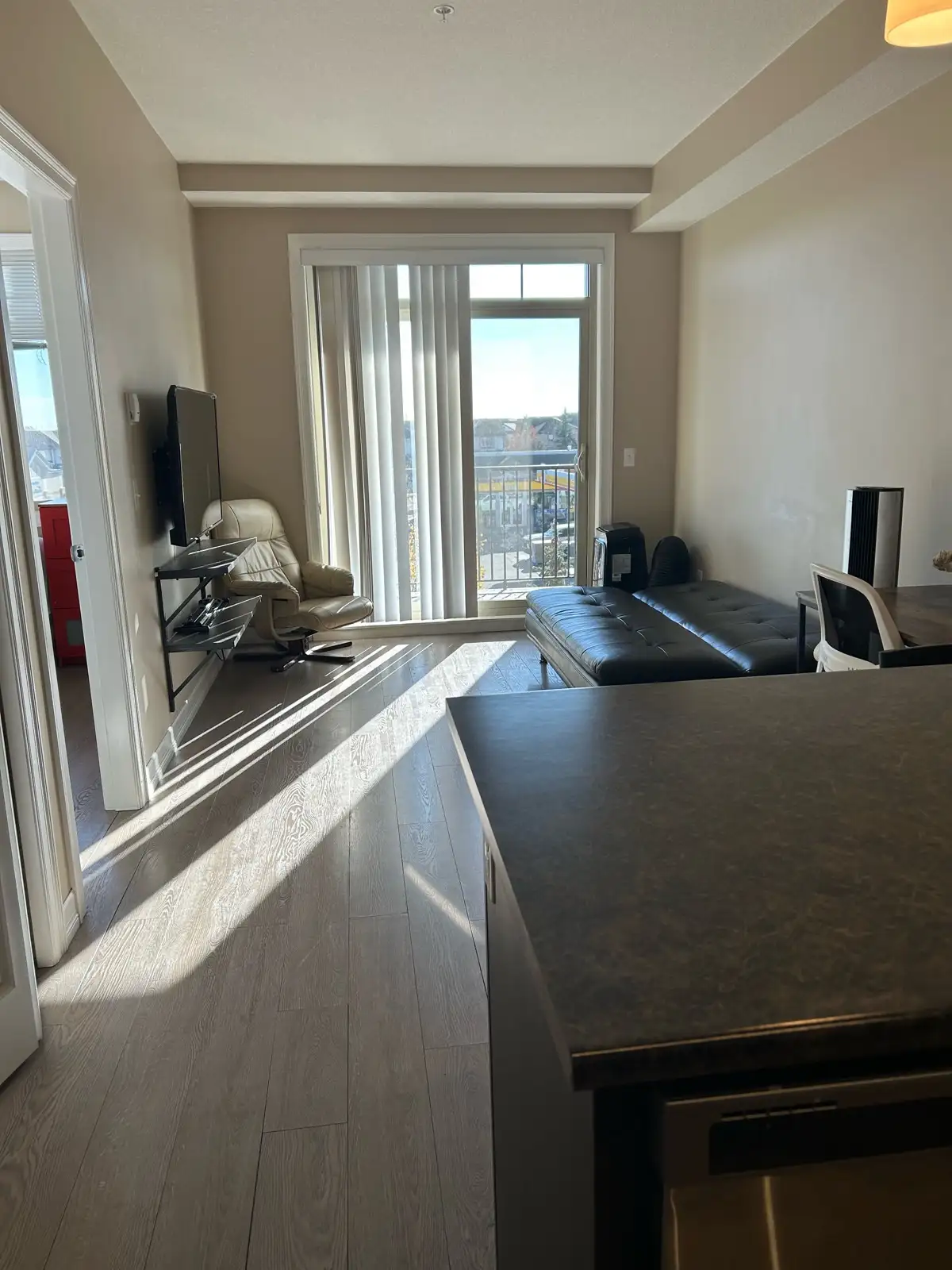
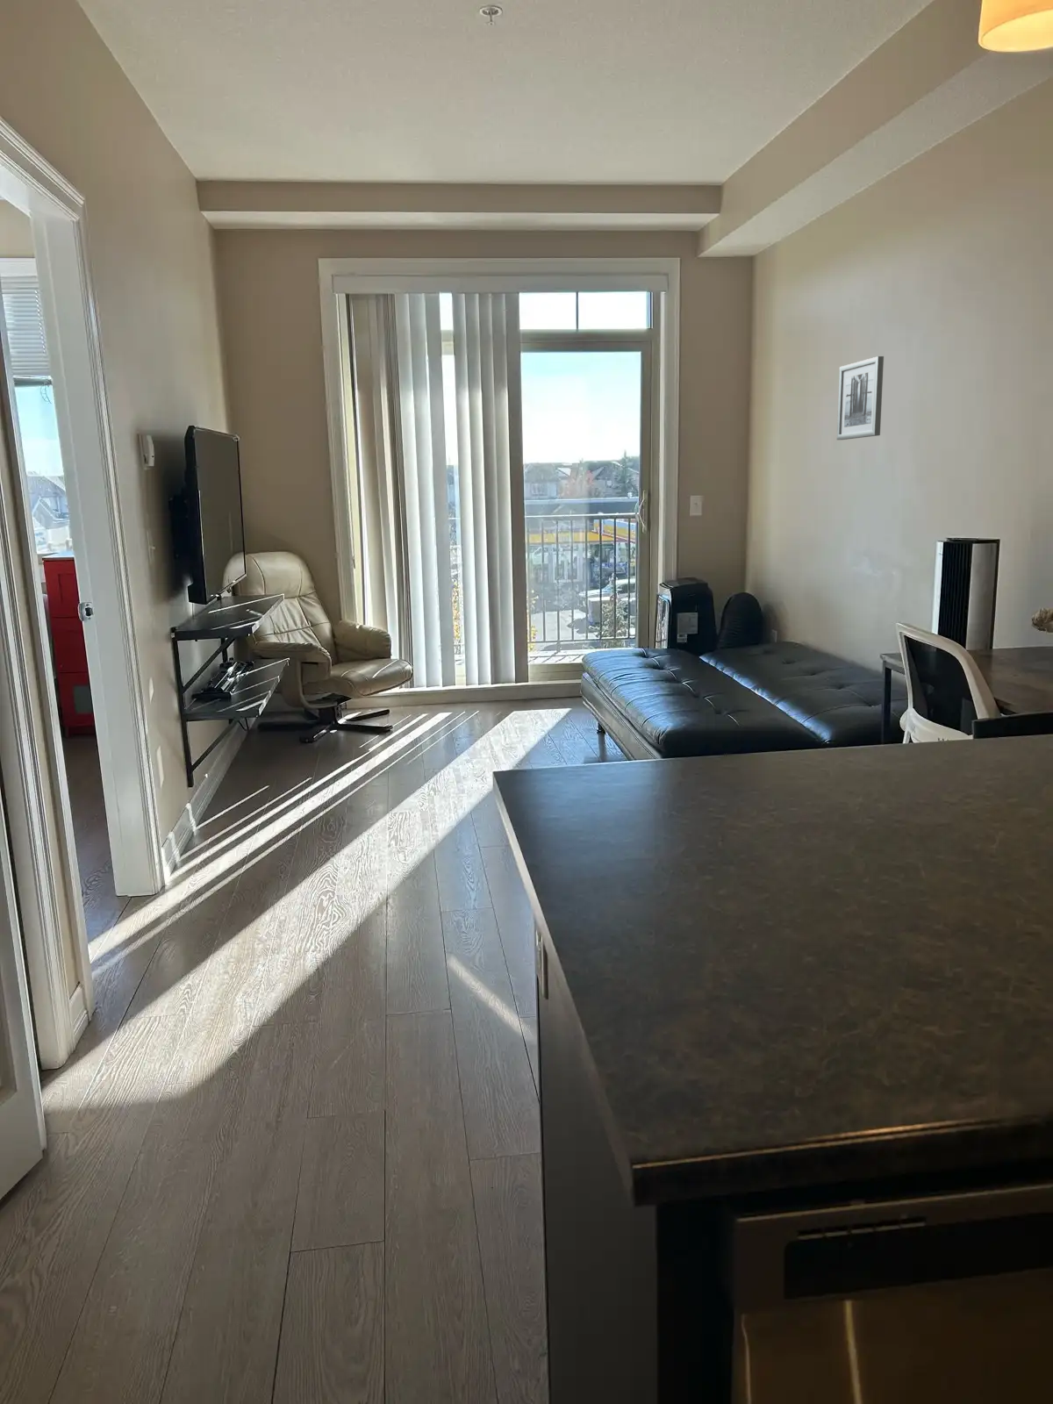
+ wall art [836,355,885,440]
